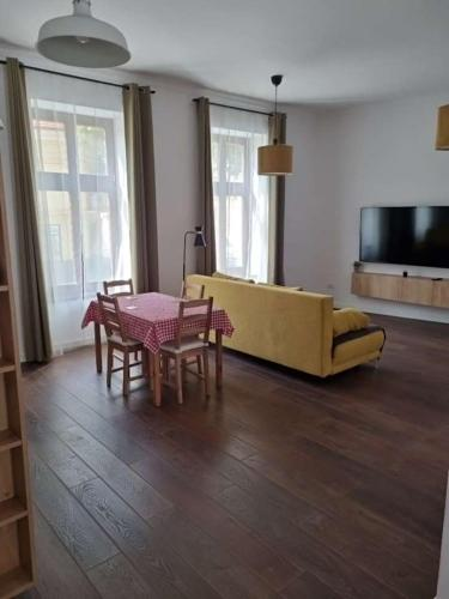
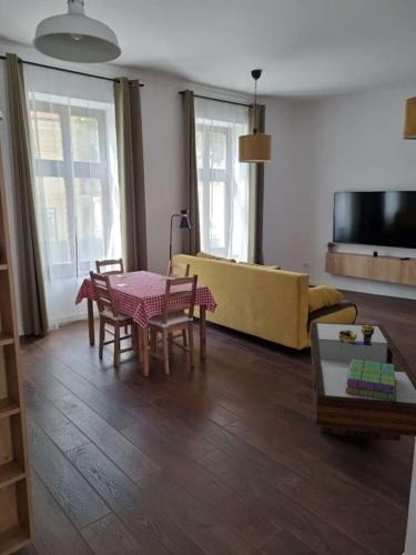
+ stack of books [346,360,396,402]
+ coffee table [310,321,416,442]
+ decorative bowl [338,324,374,346]
